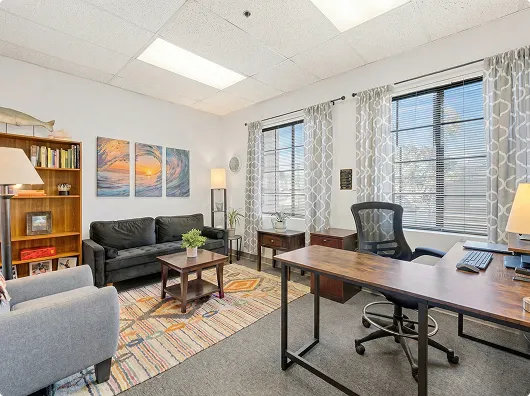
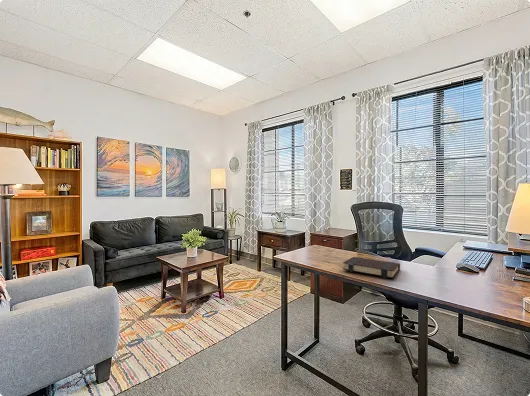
+ book [342,256,401,279]
